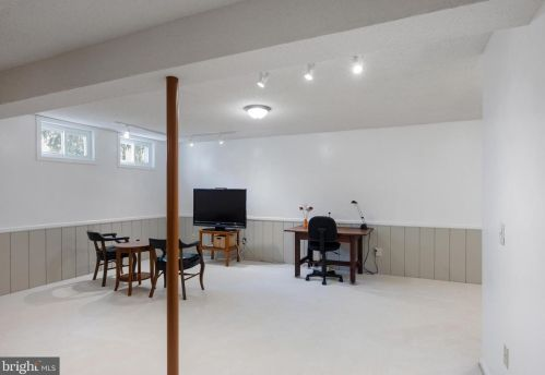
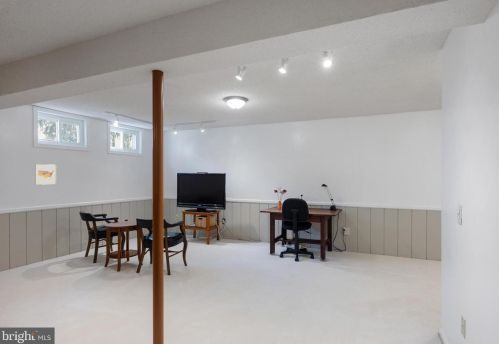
+ wall art [34,163,57,186]
